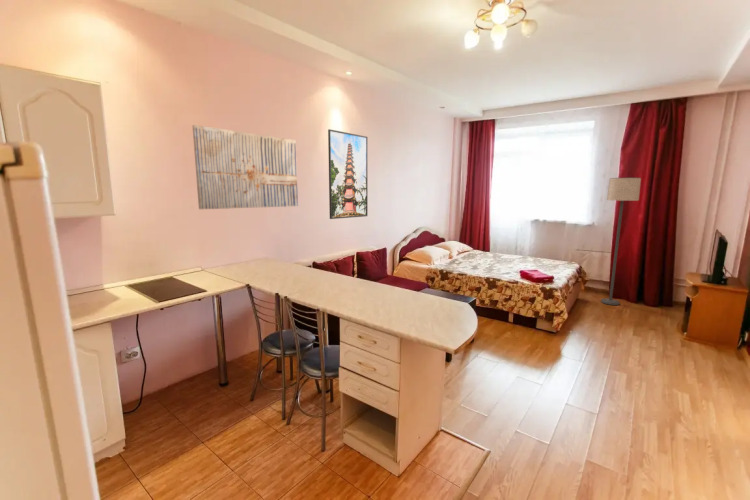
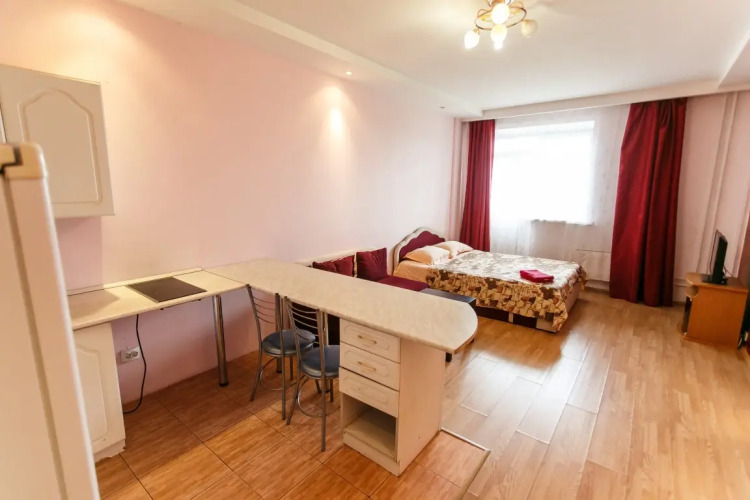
- lamp [600,177,642,306]
- wall art [191,124,299,210]
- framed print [327,128,369,220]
